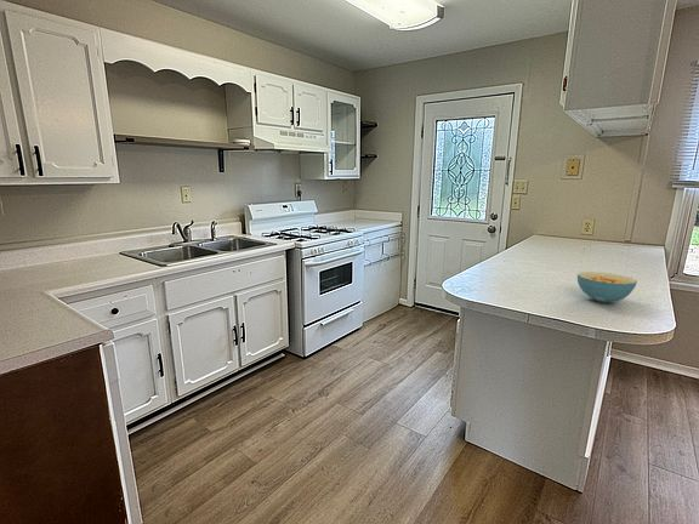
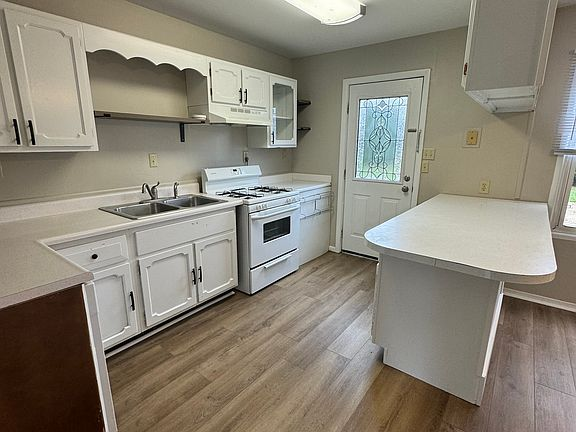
- cereal bowl [576,270,638,304]
